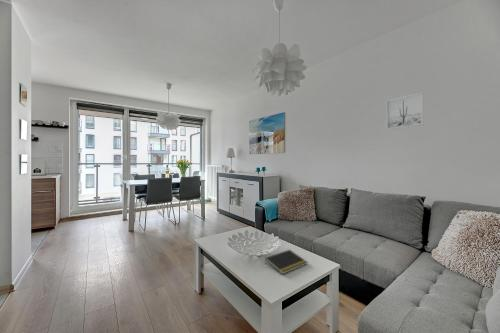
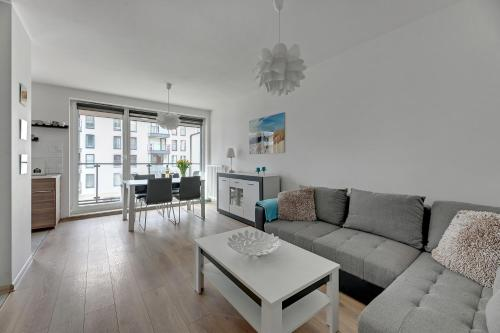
- wall art [385,92,425,130]
- notepad [264,249,308,275]
